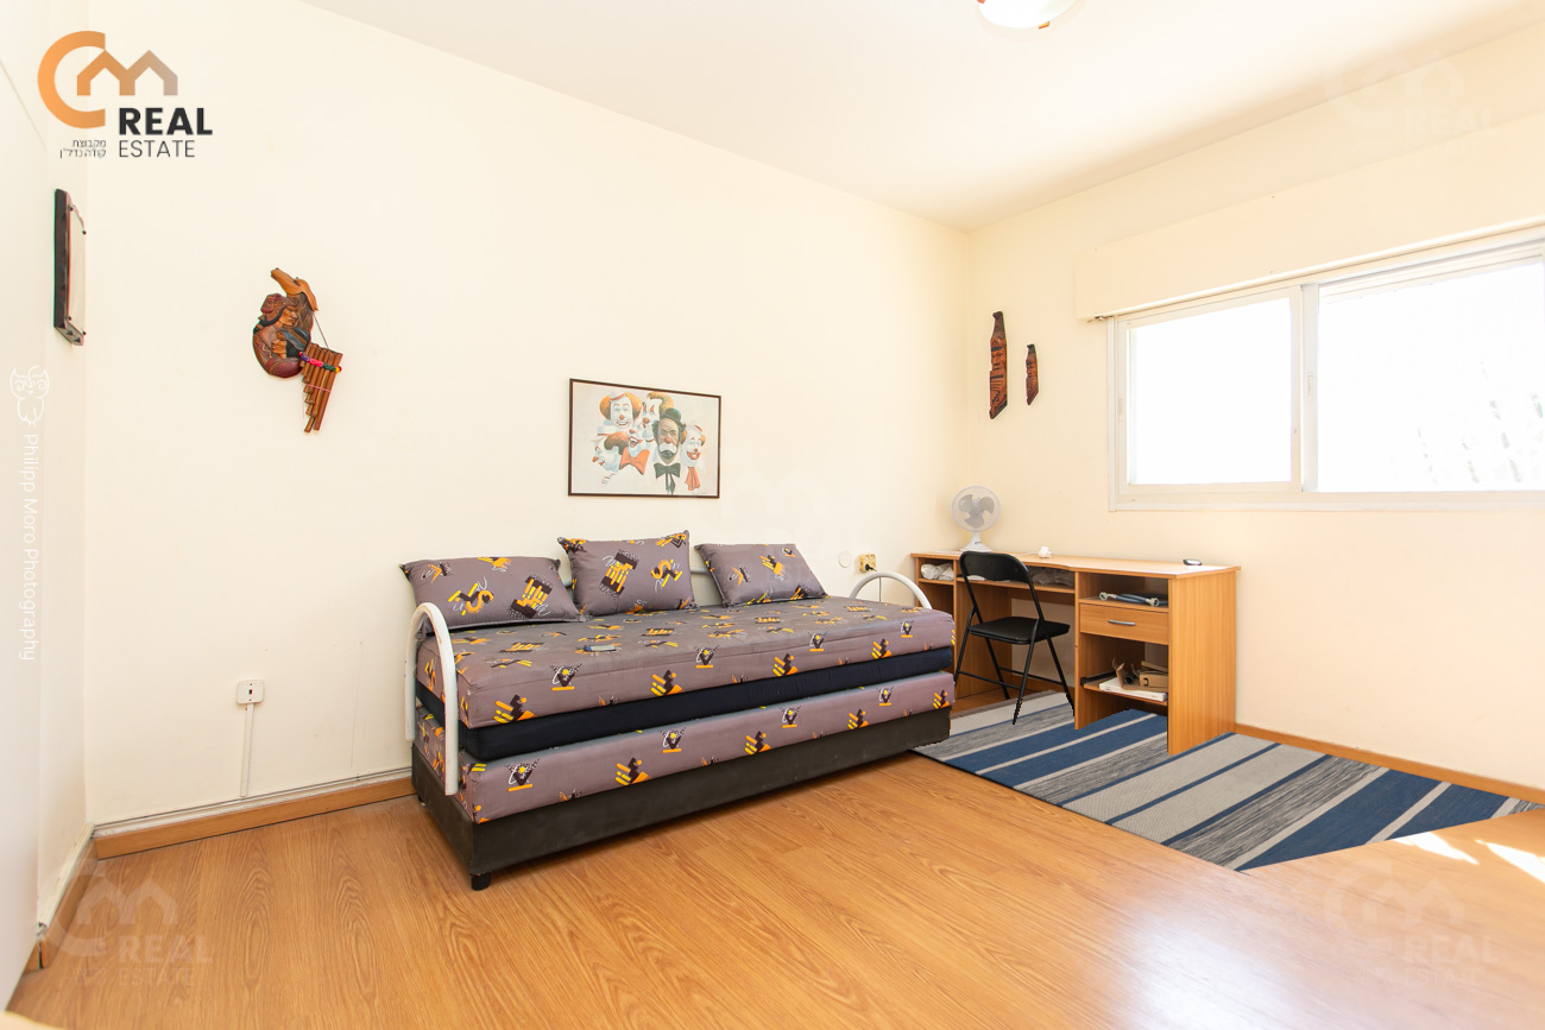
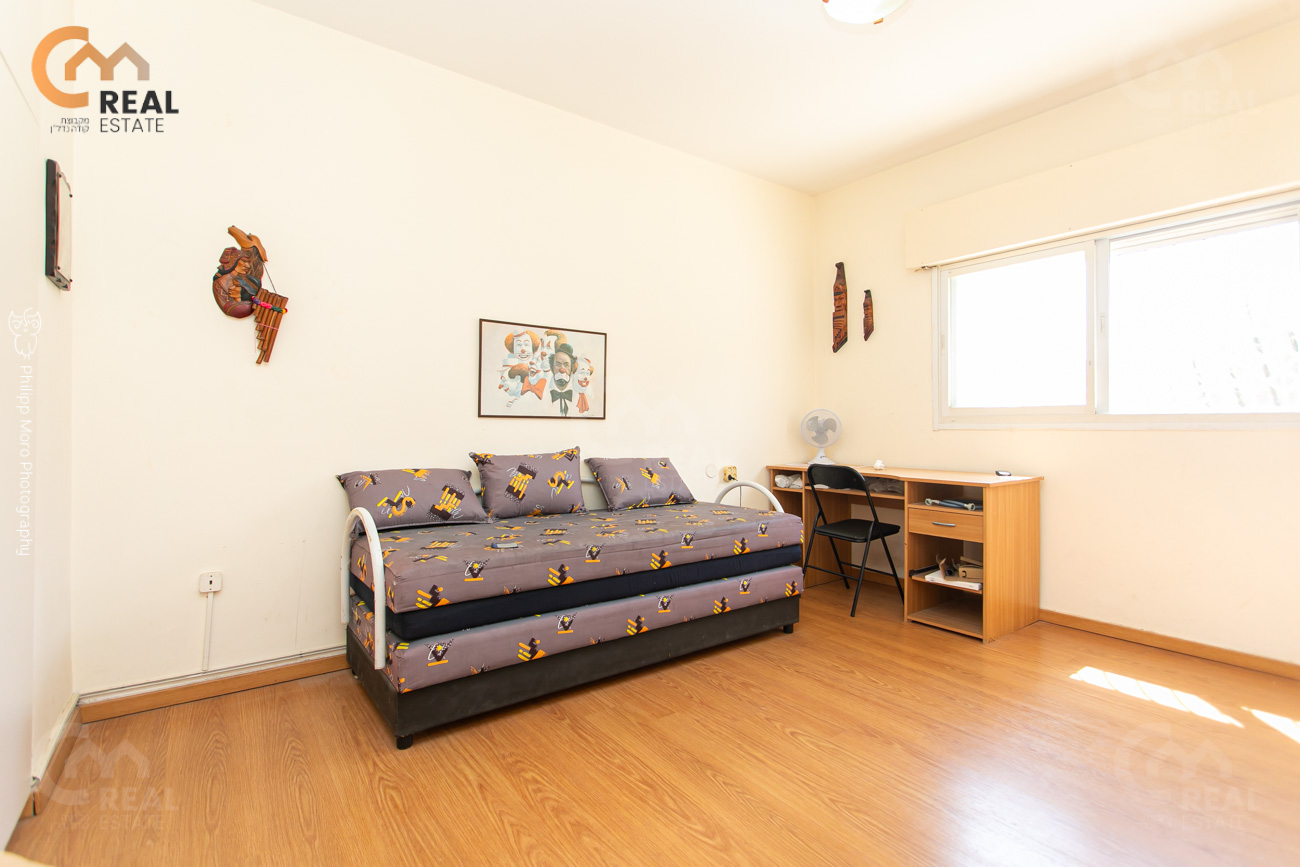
- rug [910,689,1545,877]
